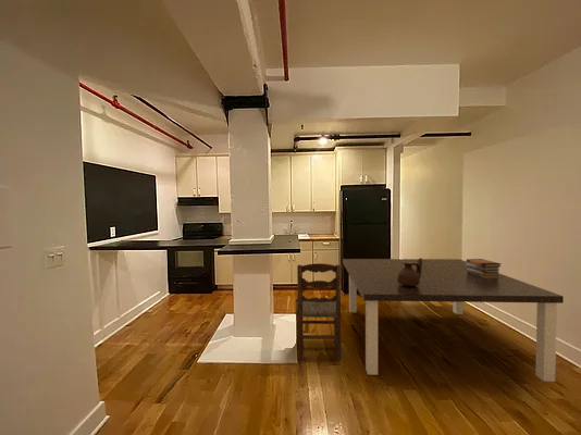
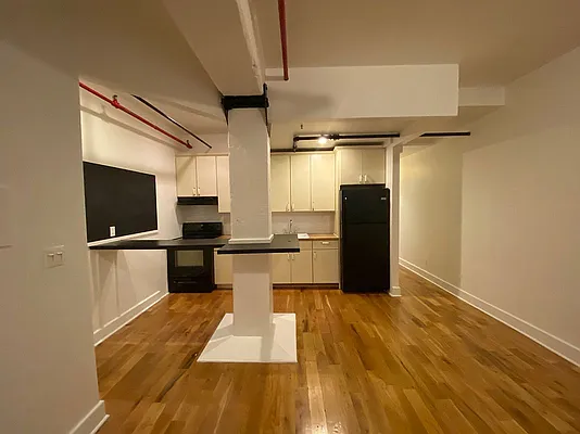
- ceramic jug [397,257,423,286]
- book stack [466,258,503,278]
- dining chair [295,262,342,361]
- dining table [342,258,565,383]
